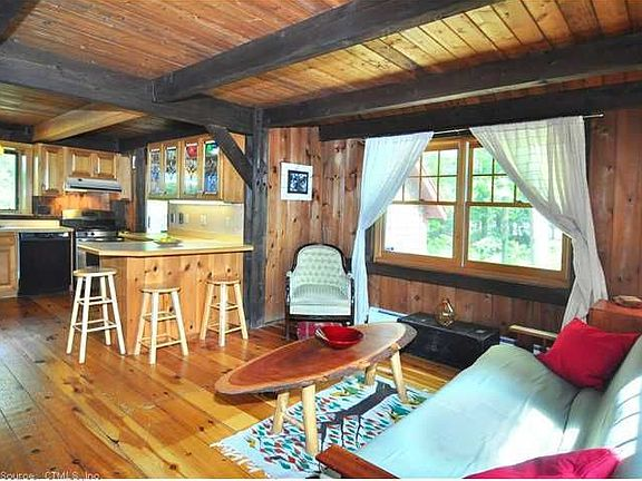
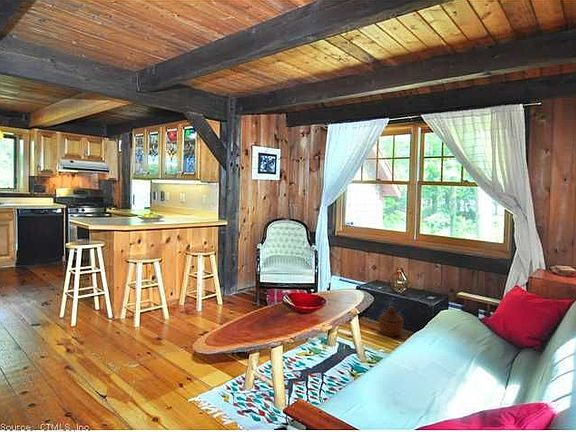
+ woven basket [378,305,405,337]
